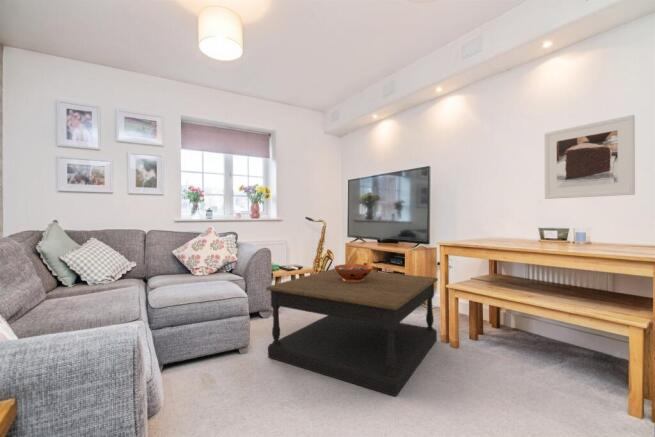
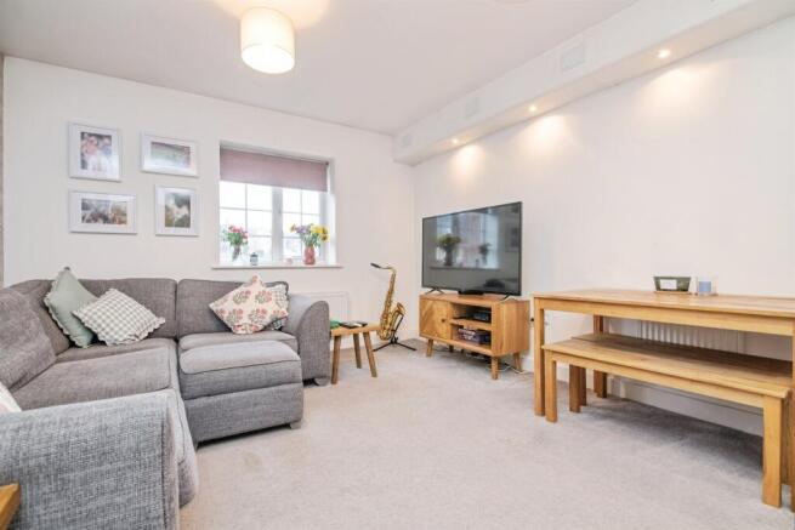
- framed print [544,114,636,200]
- coffee table [265,268,439,397]
- decorative bowl [333,263,374,282]
